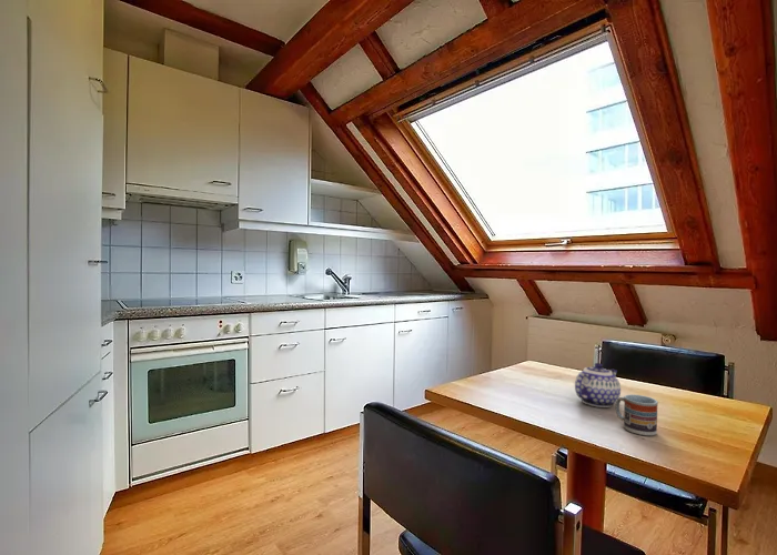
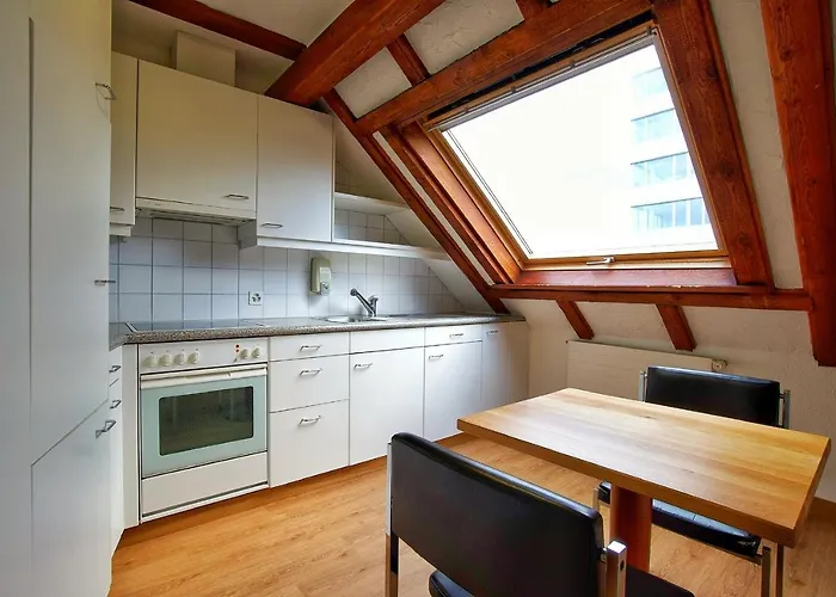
- teapot [574,362,622,408]
- cup [615,394,659,436]
